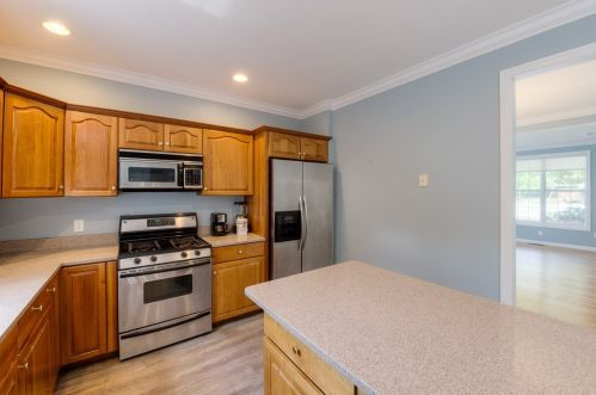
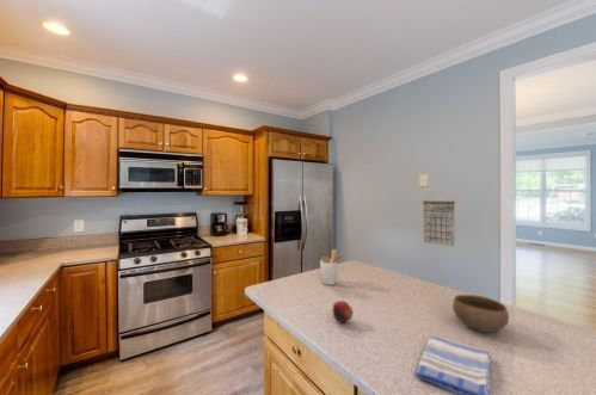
+ bowl [451,294,510,333]
+ calendar [422,191,456,248]
+ utensil holder [319,248,346,286]
+ dish towel [413,335,492,395]
+ fruit [331,300,354,325]
